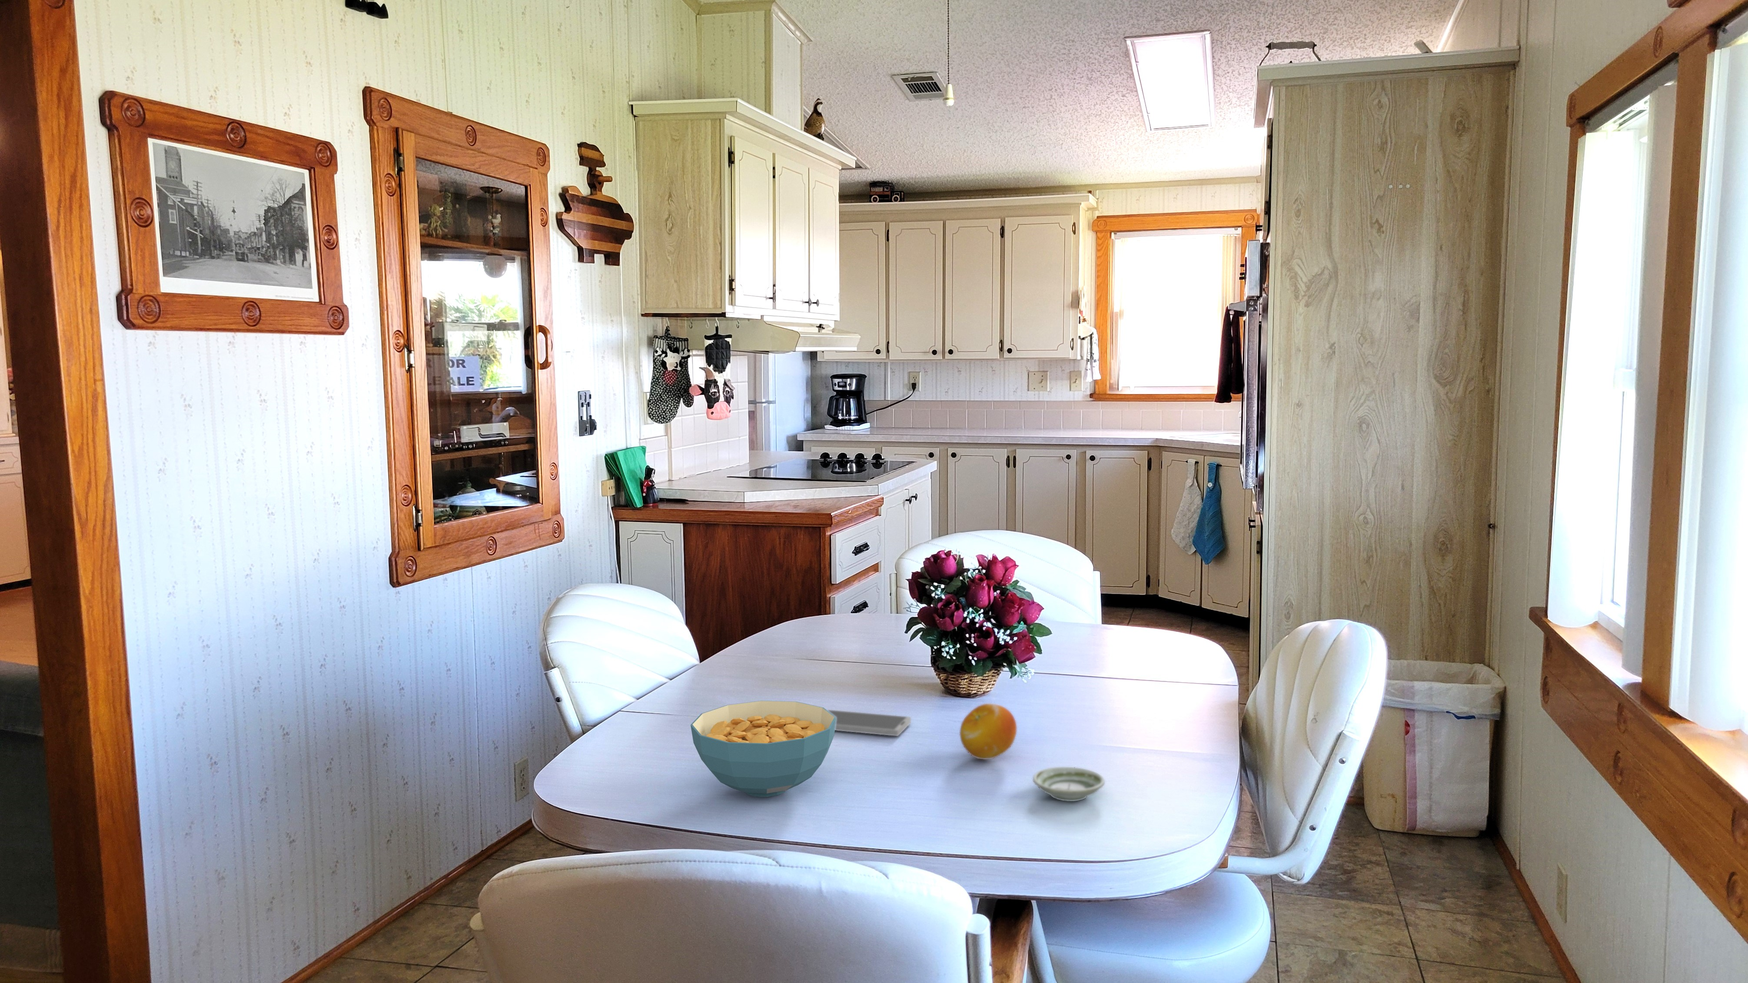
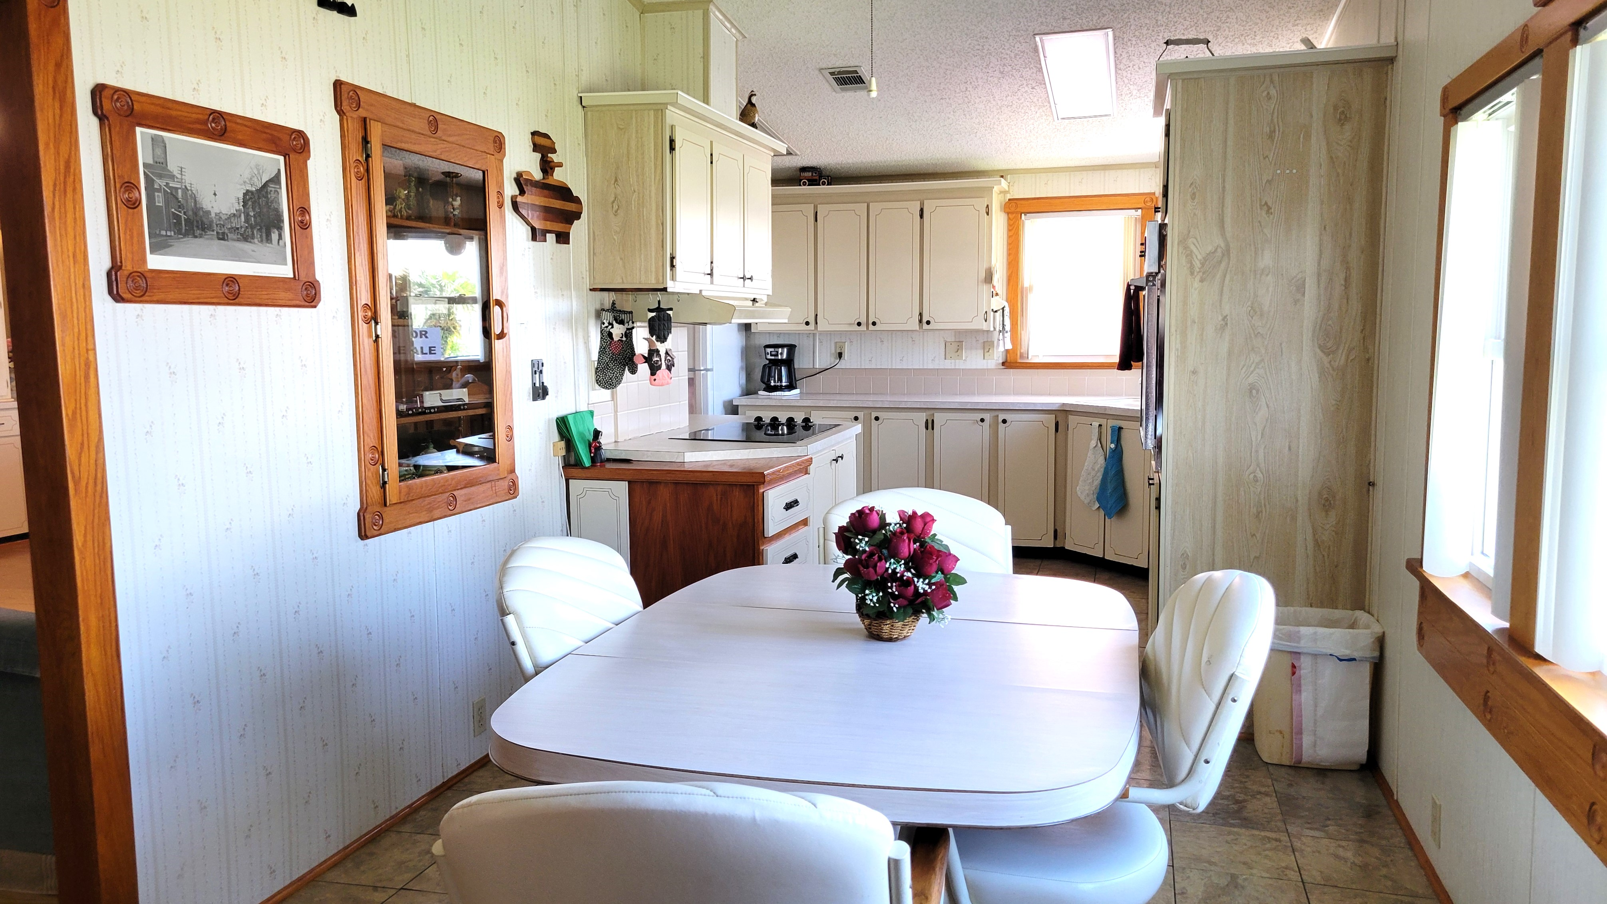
- smartphone [827,709,911,737]
- cereal bowl [690,700,837,797]
- saucer [1032,767,1106,802]
- fruit [959,703,1017,760]
